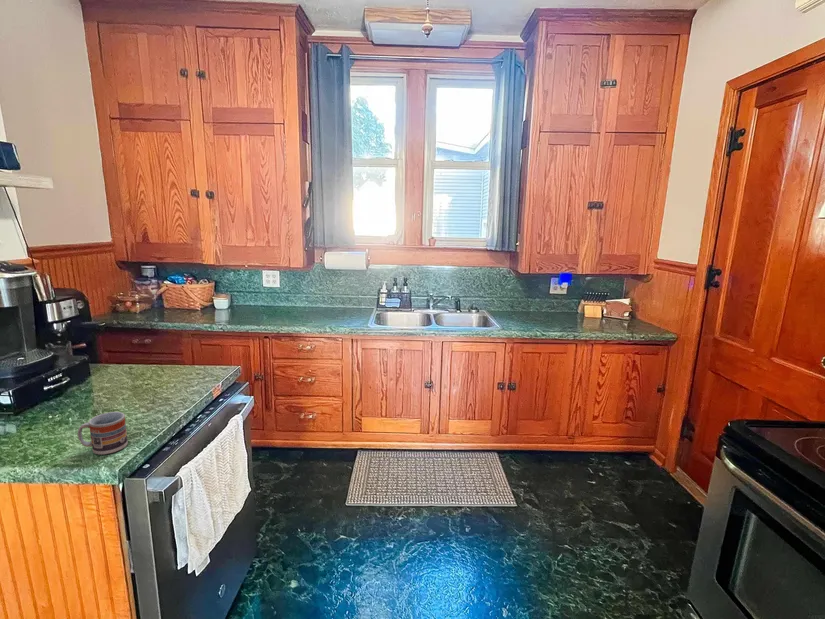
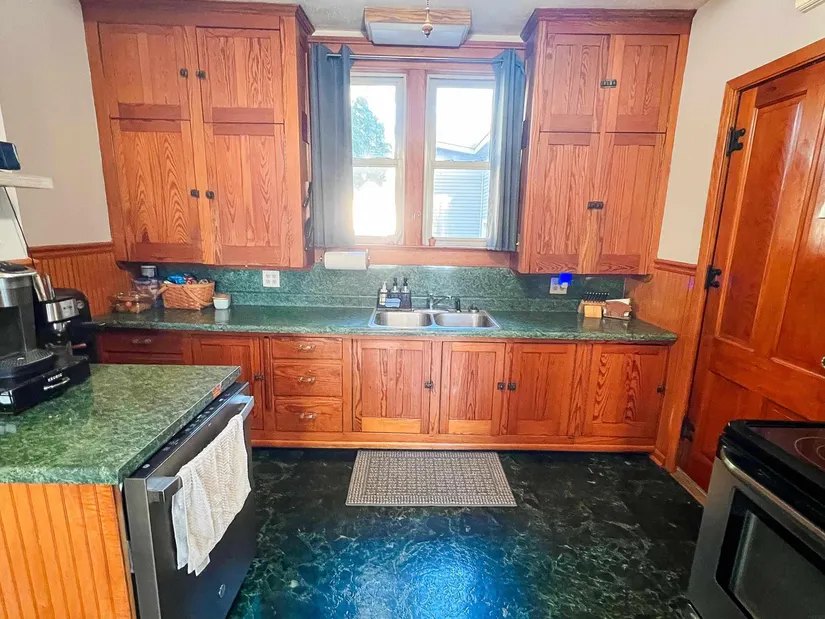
- cup [77,411,129,456]
